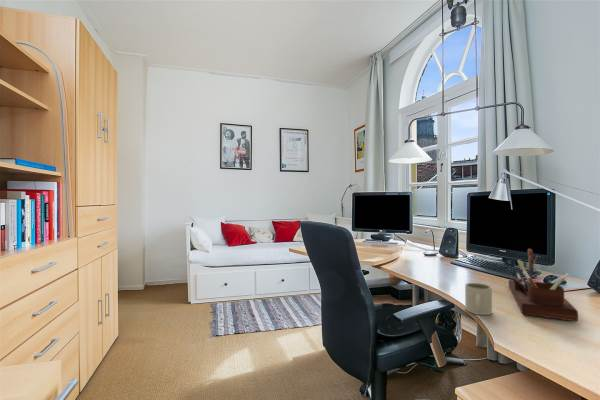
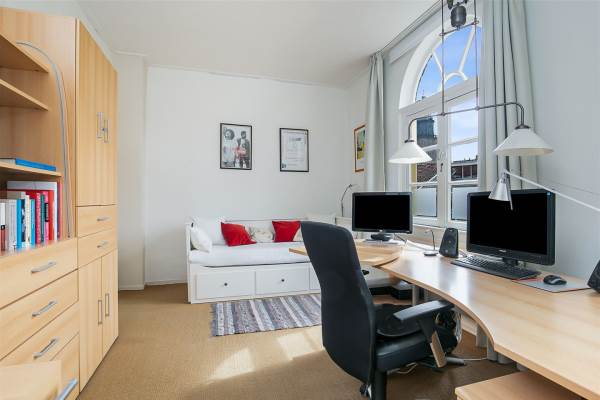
- mug [464,282,493,316]
- desk organizer [508,248,579,322]
